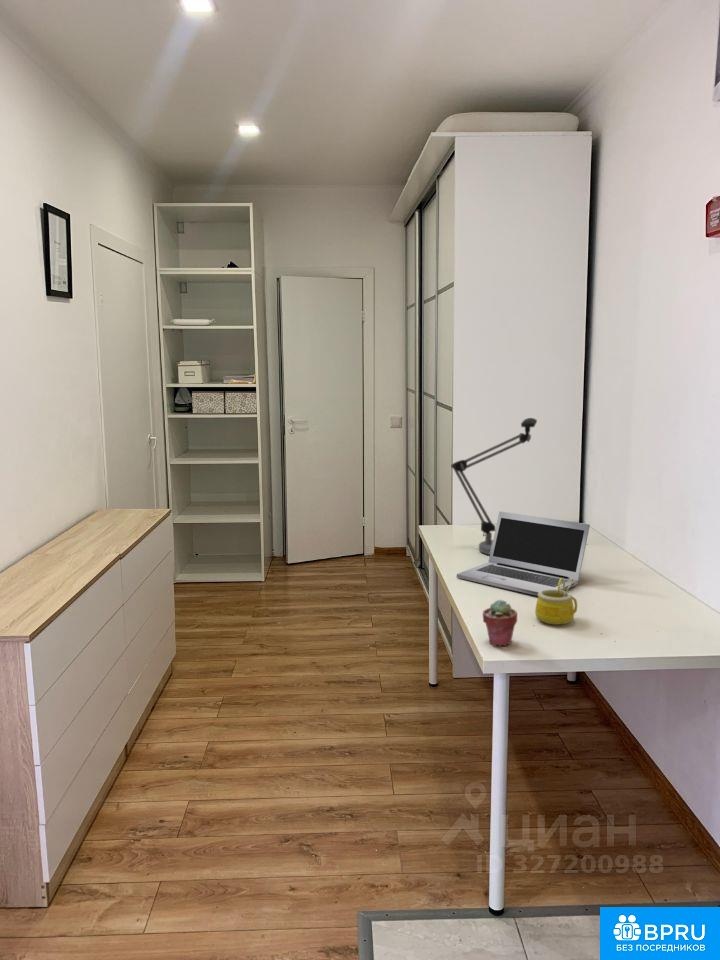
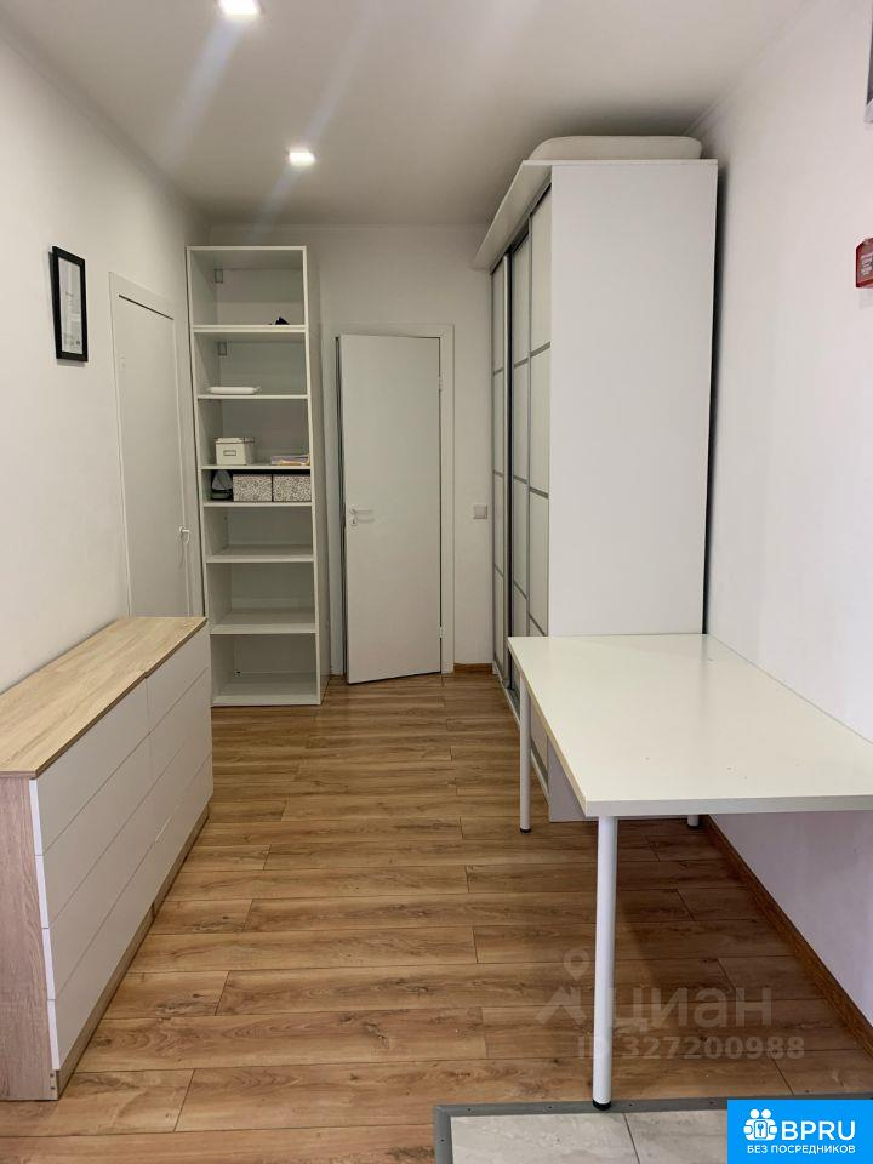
- mug [534,578,578,626]
- desk lamp [450,417,538,556]
- potted succulent [482,599,518,647]
- laptop [456,510,591,597]
